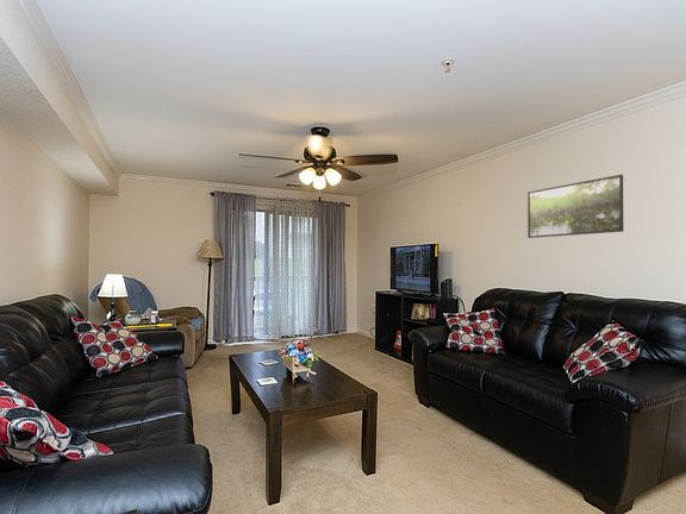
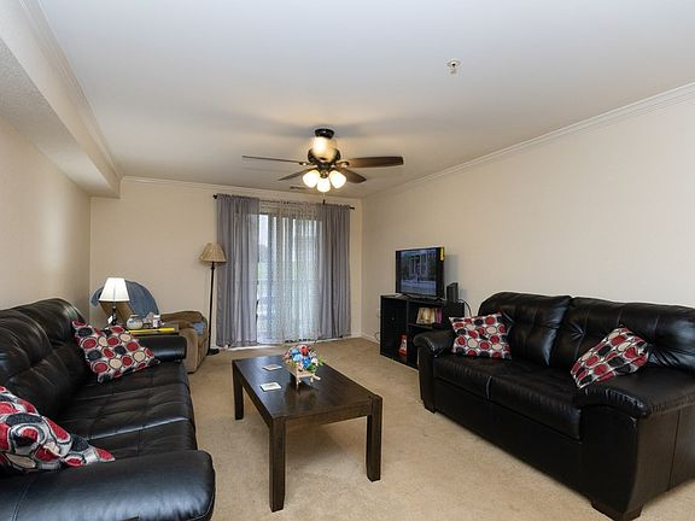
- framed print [526,174,625,239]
